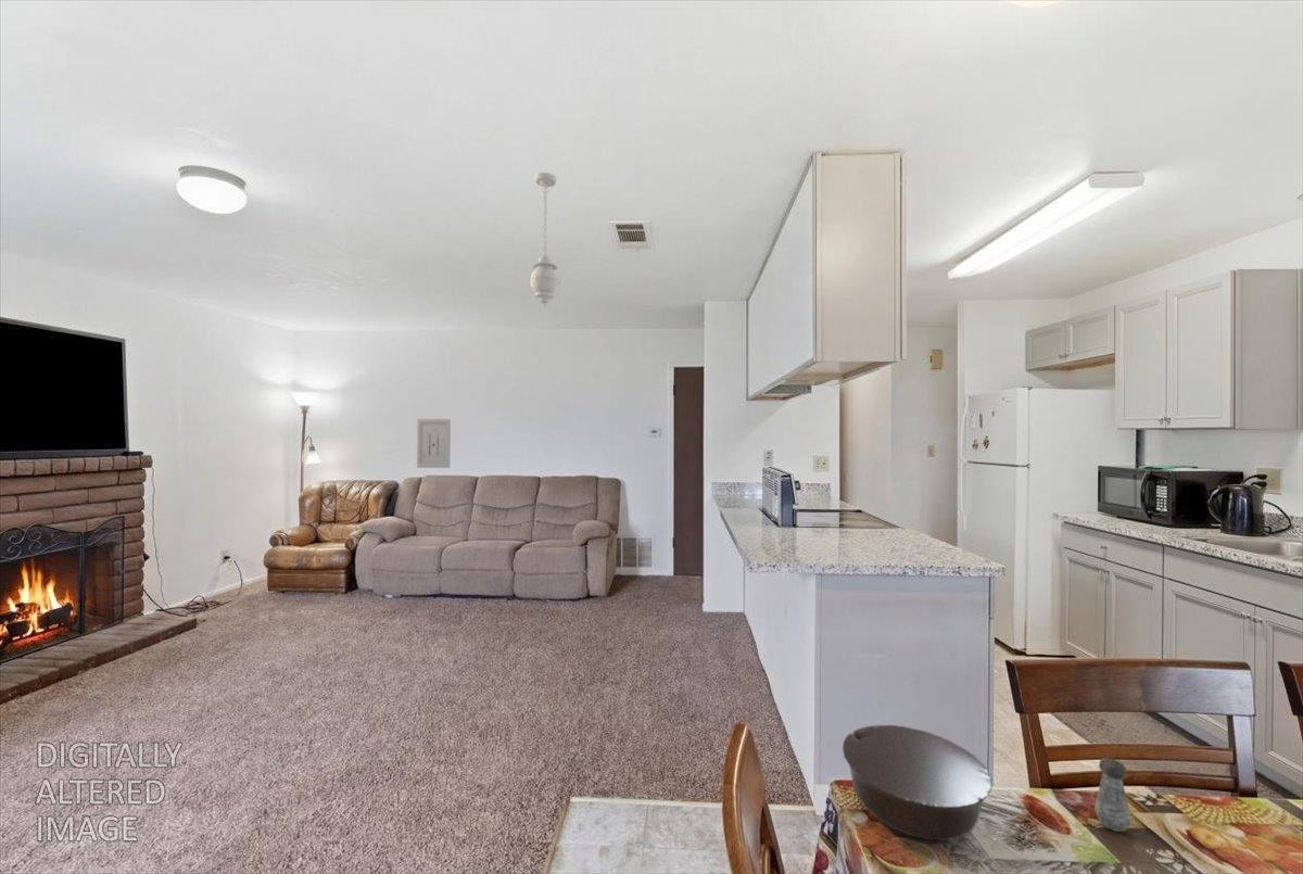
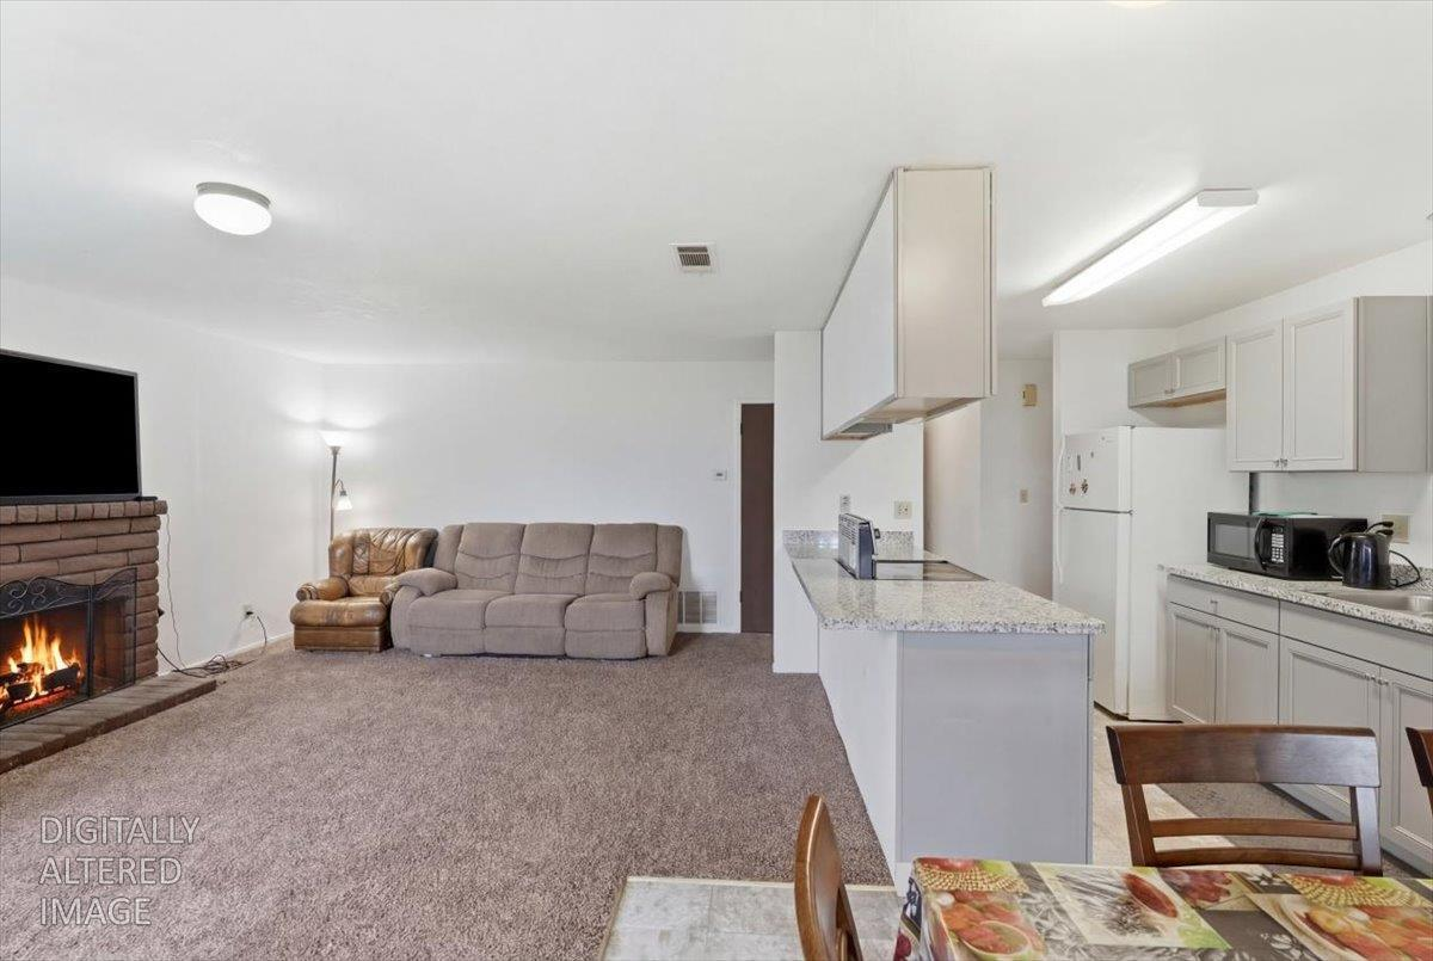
- bowl [842,724,994,845]
- wall art [416,418,452,469]
- salt shaker [1093,757,1133,833]
- pendant light [527,172,562,308]
